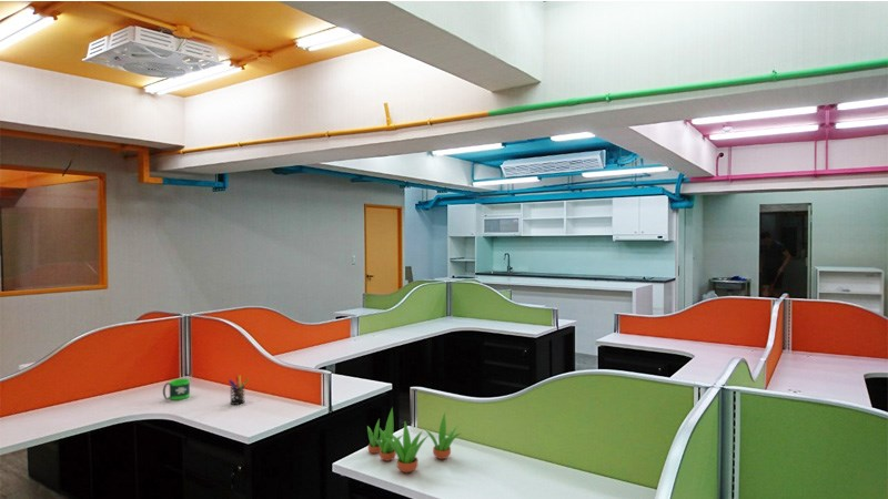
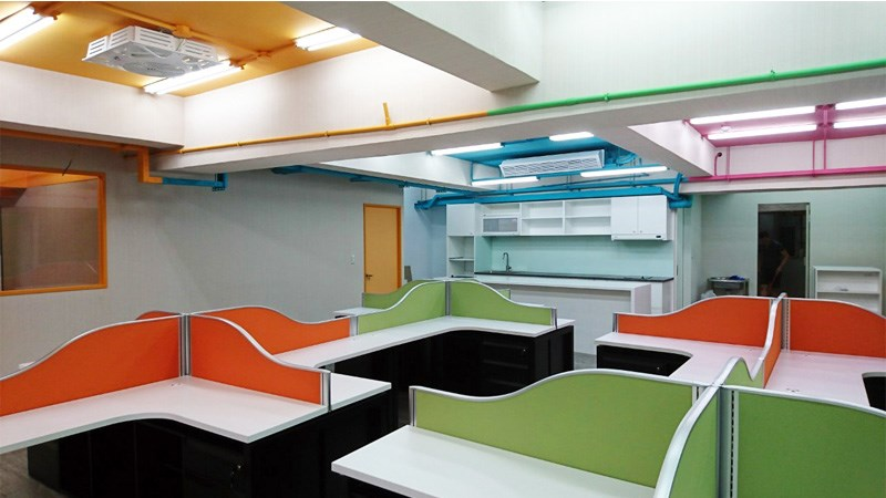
- succulent plant [366,406,462,473]
- pen holder [228,374,250,406]
- mug [162,378,191,401]
